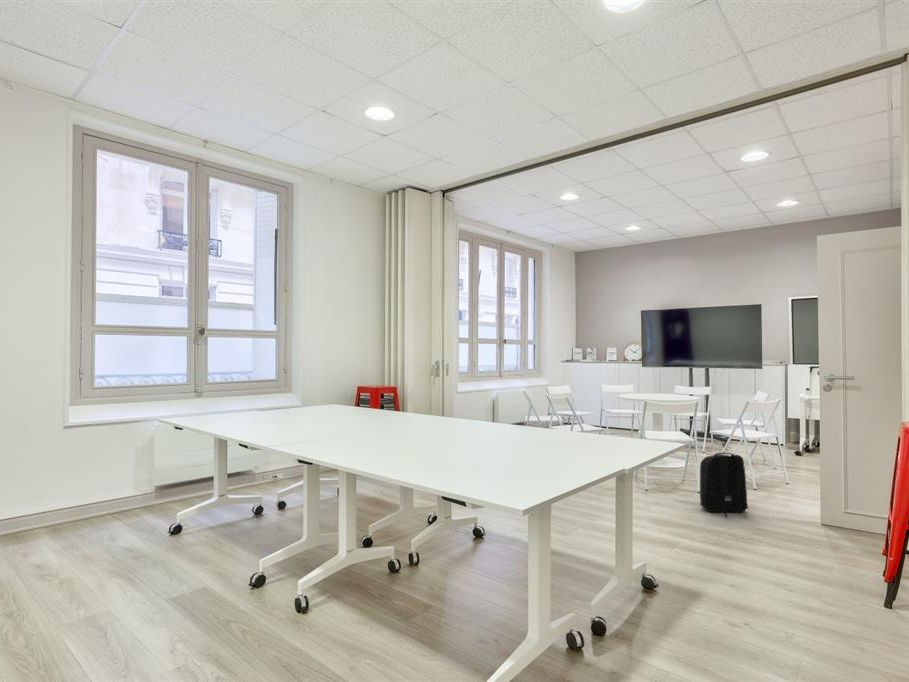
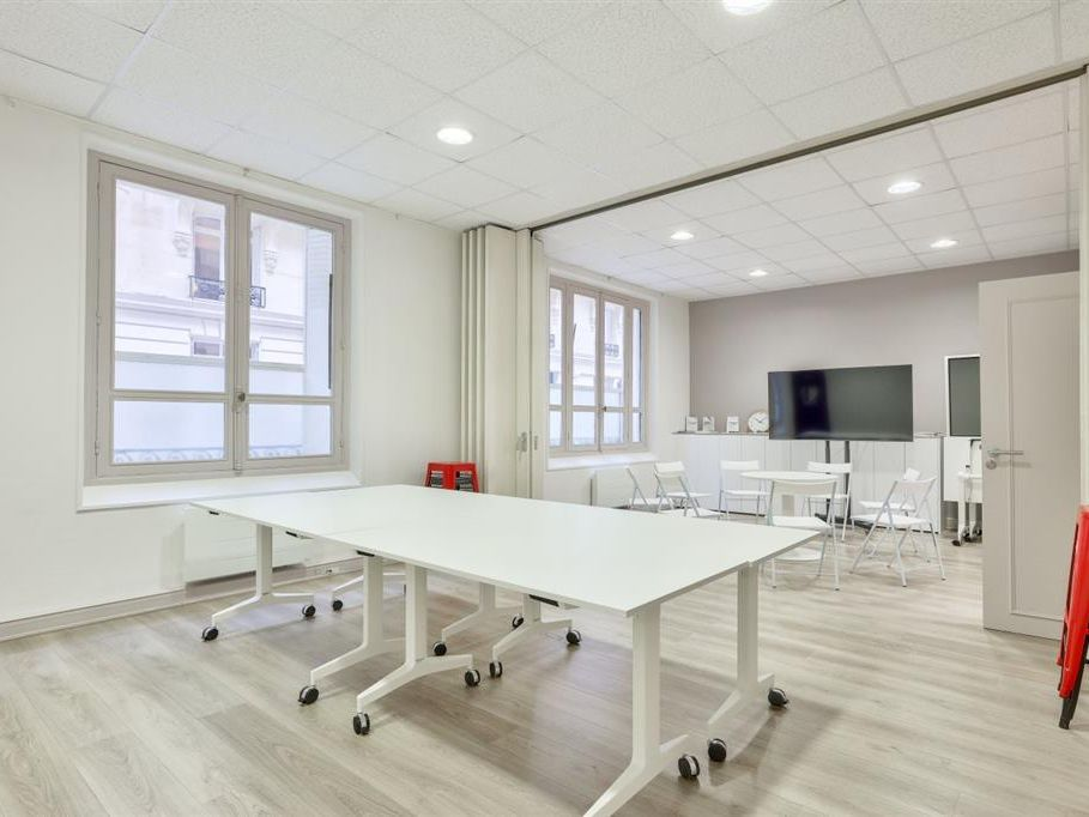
- backpack [699,451,749,518]
